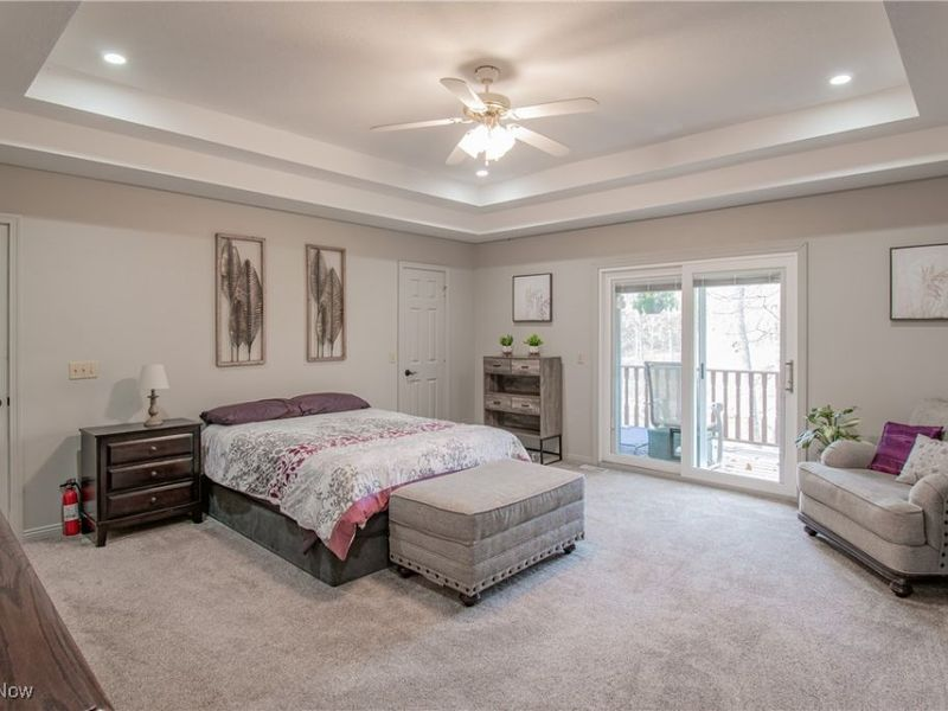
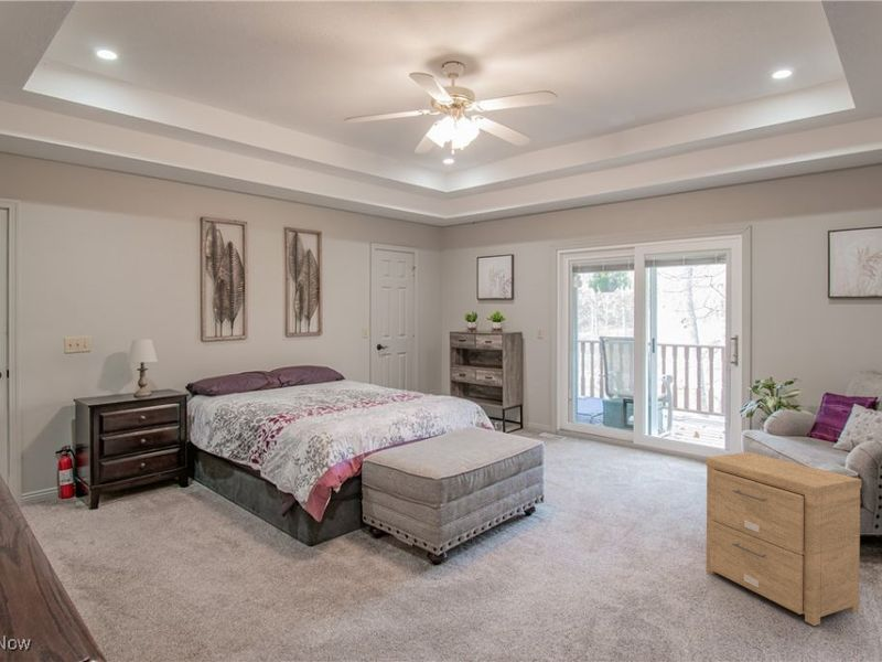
+ side table [706,451,862,627]
